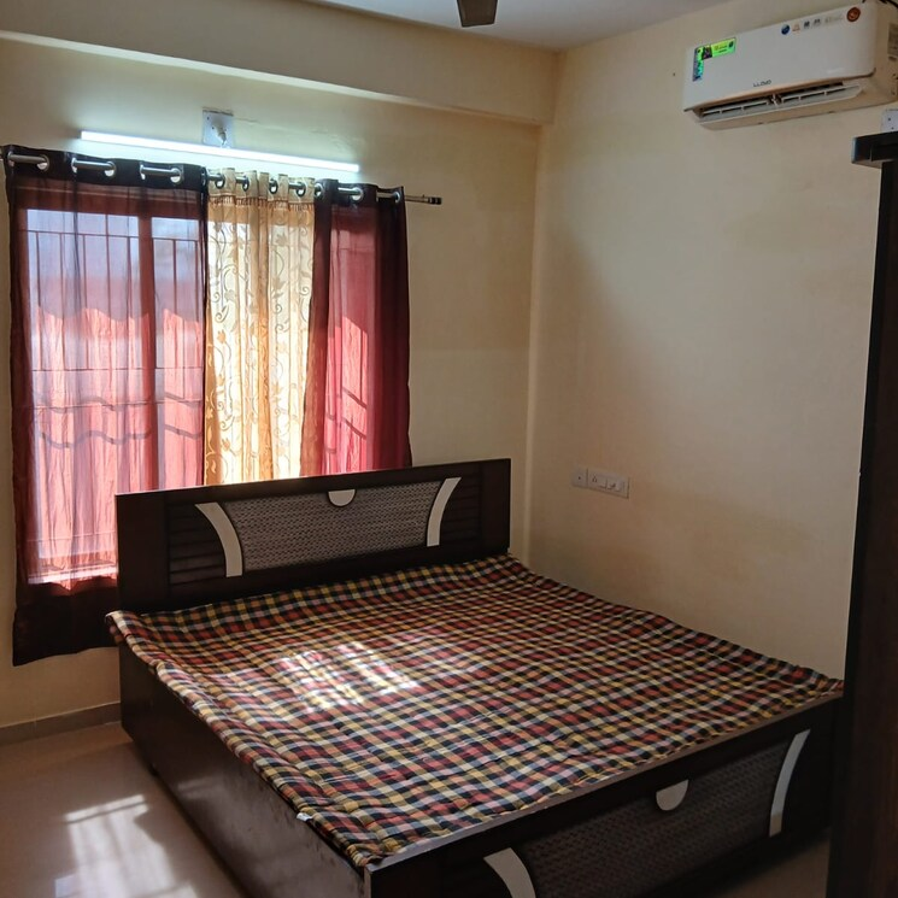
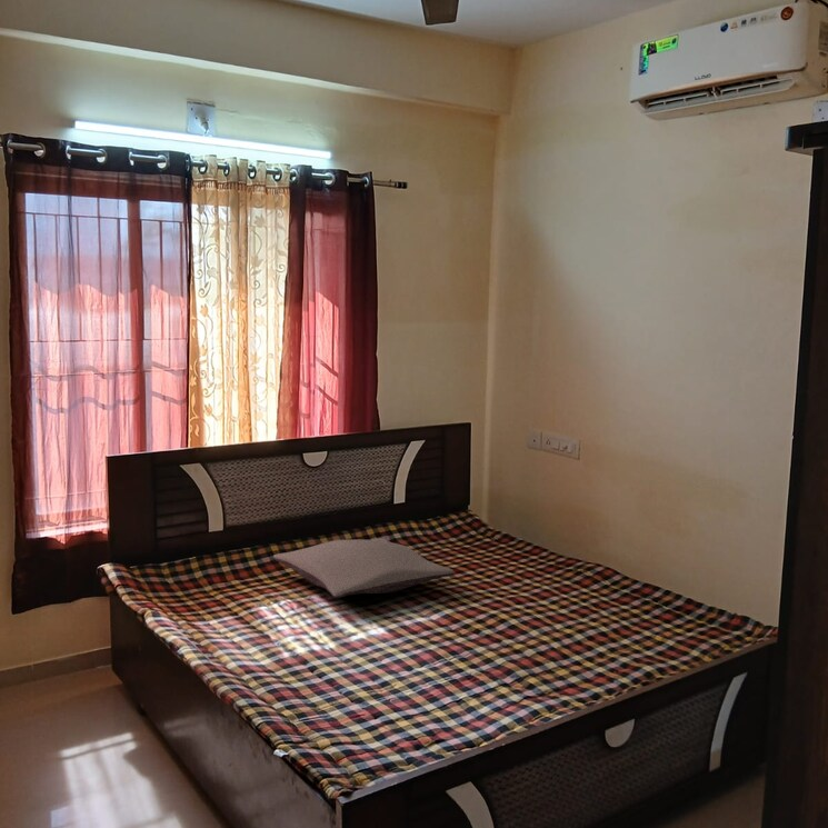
+ pillow [272,537,456,599]
